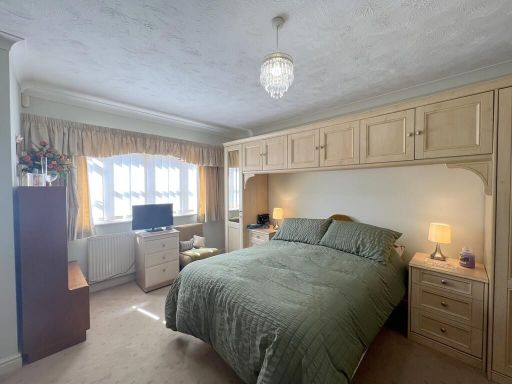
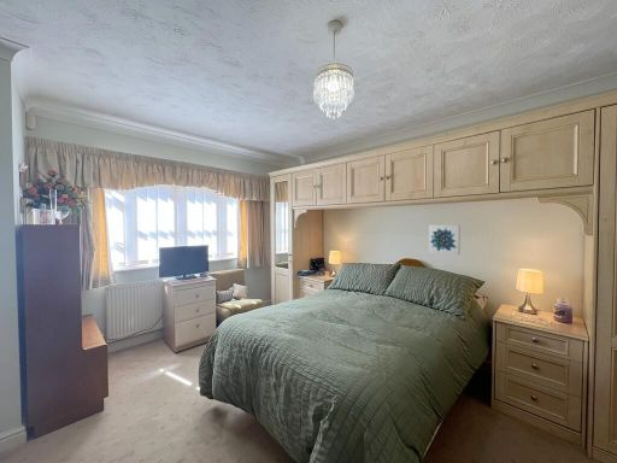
+ wall art [428,224,462,256]
